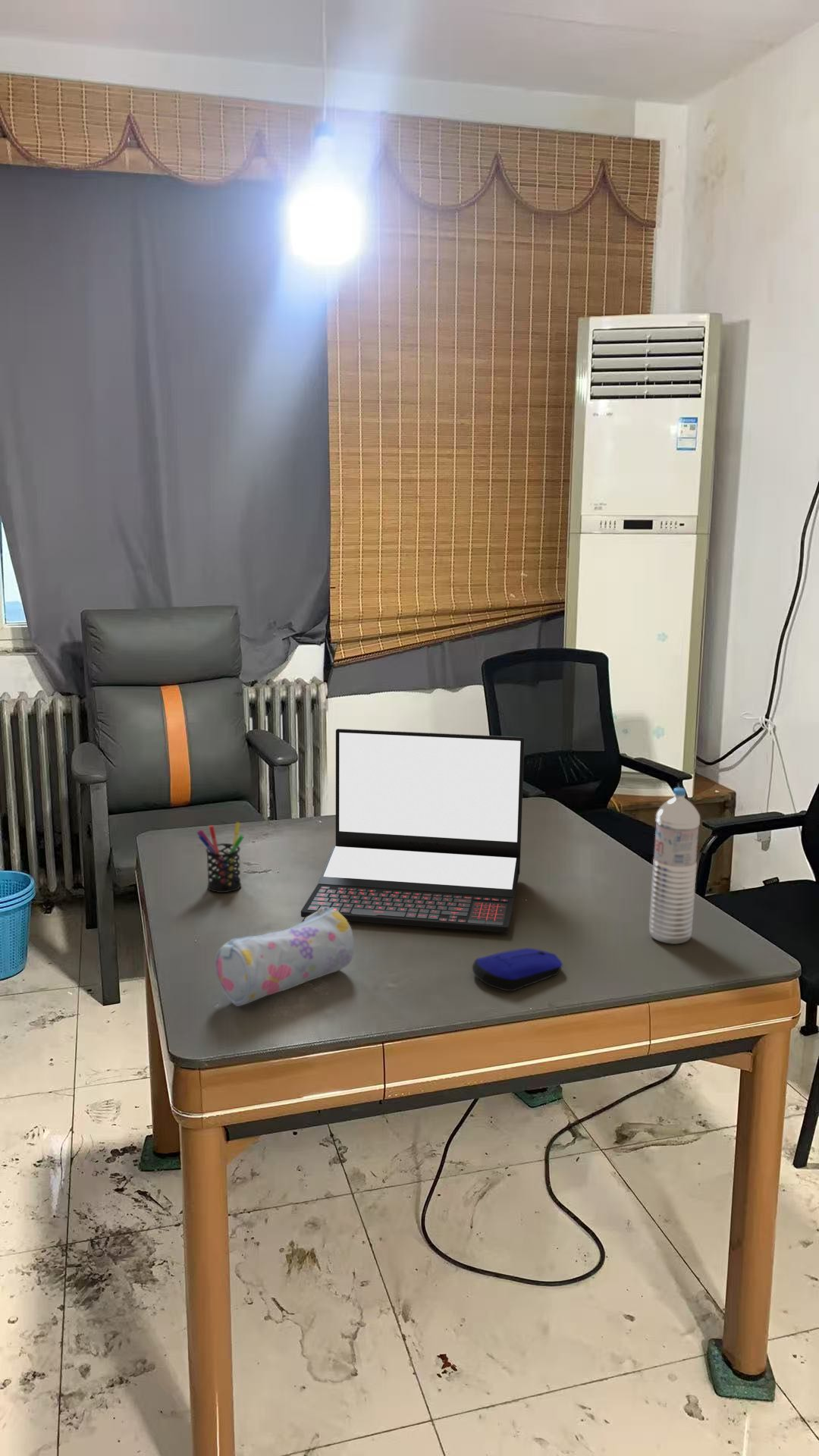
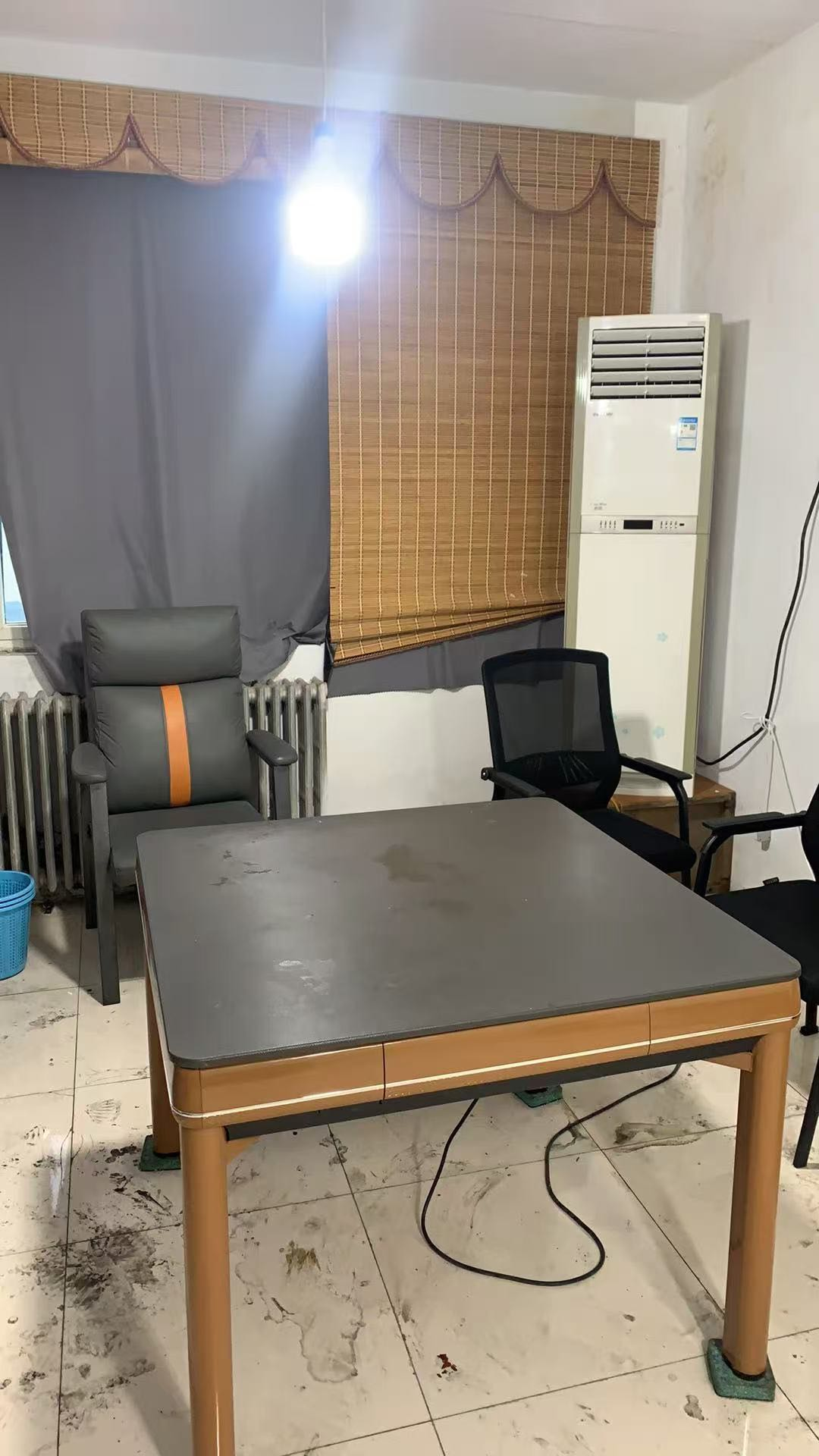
- water bottle [648,787,701,945]
- pencil case [215,908,355,1007]
- pen holder [196,821,244,893]
- computer mouse [472,947,563,992]
- laptop [300,728,525,934]
